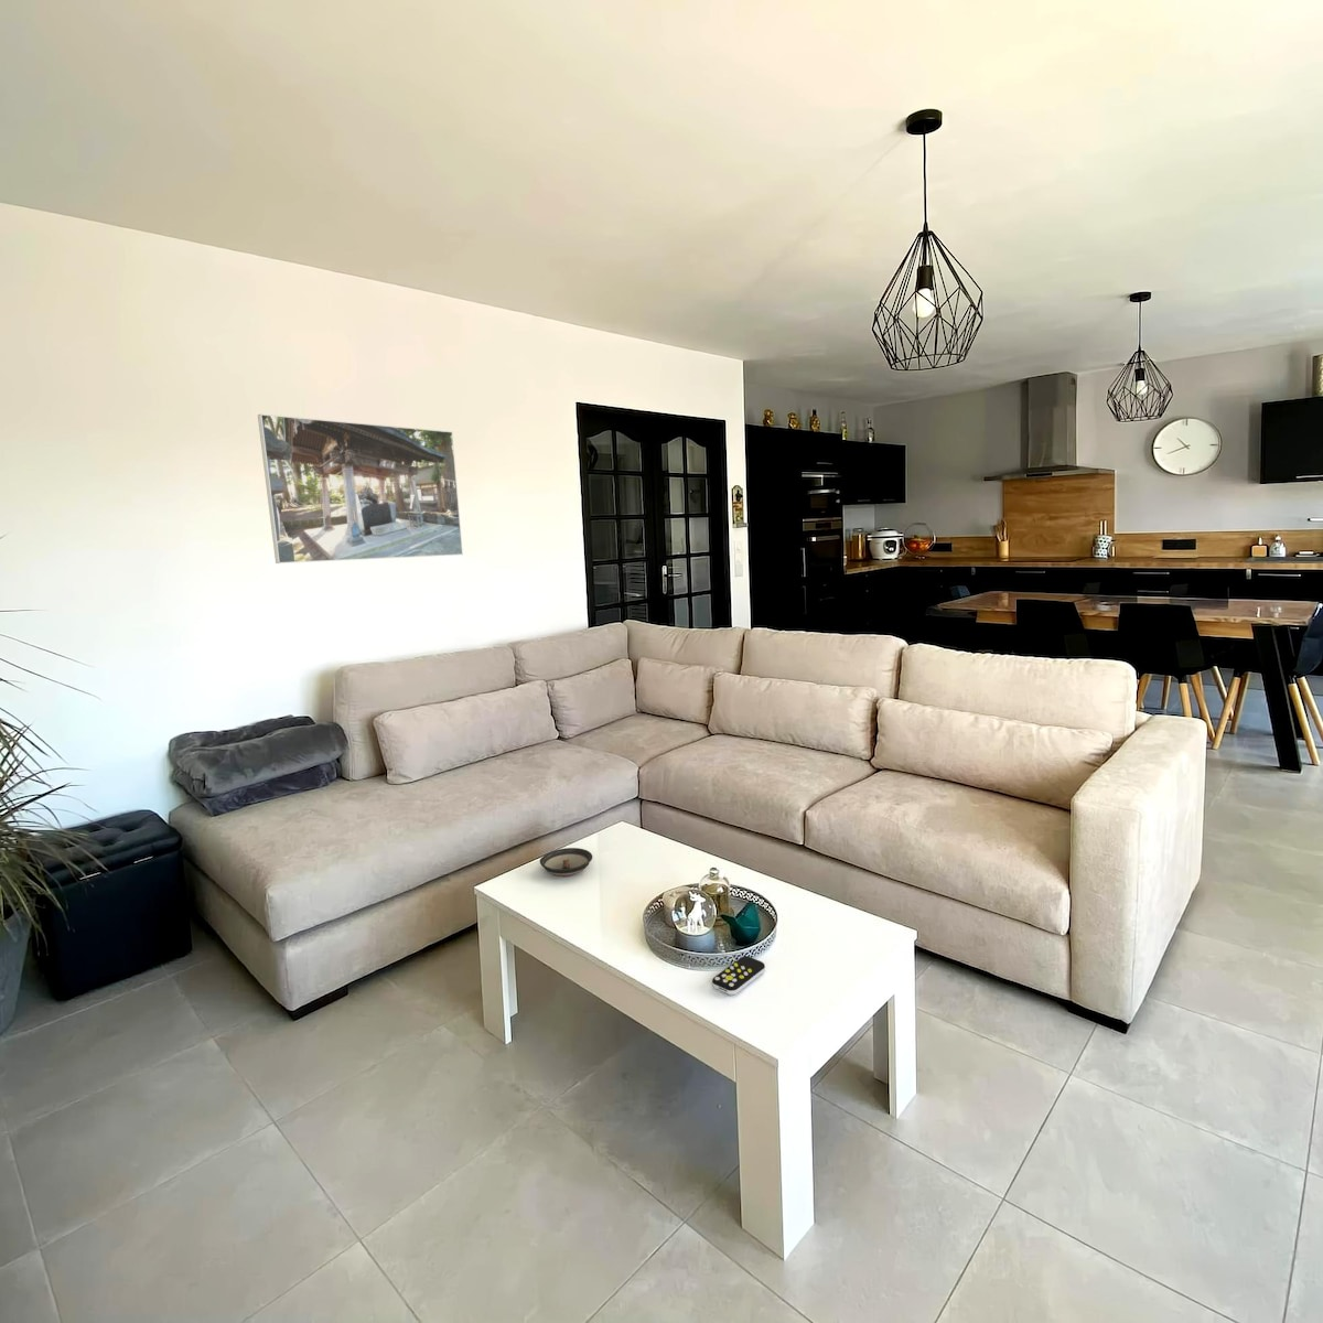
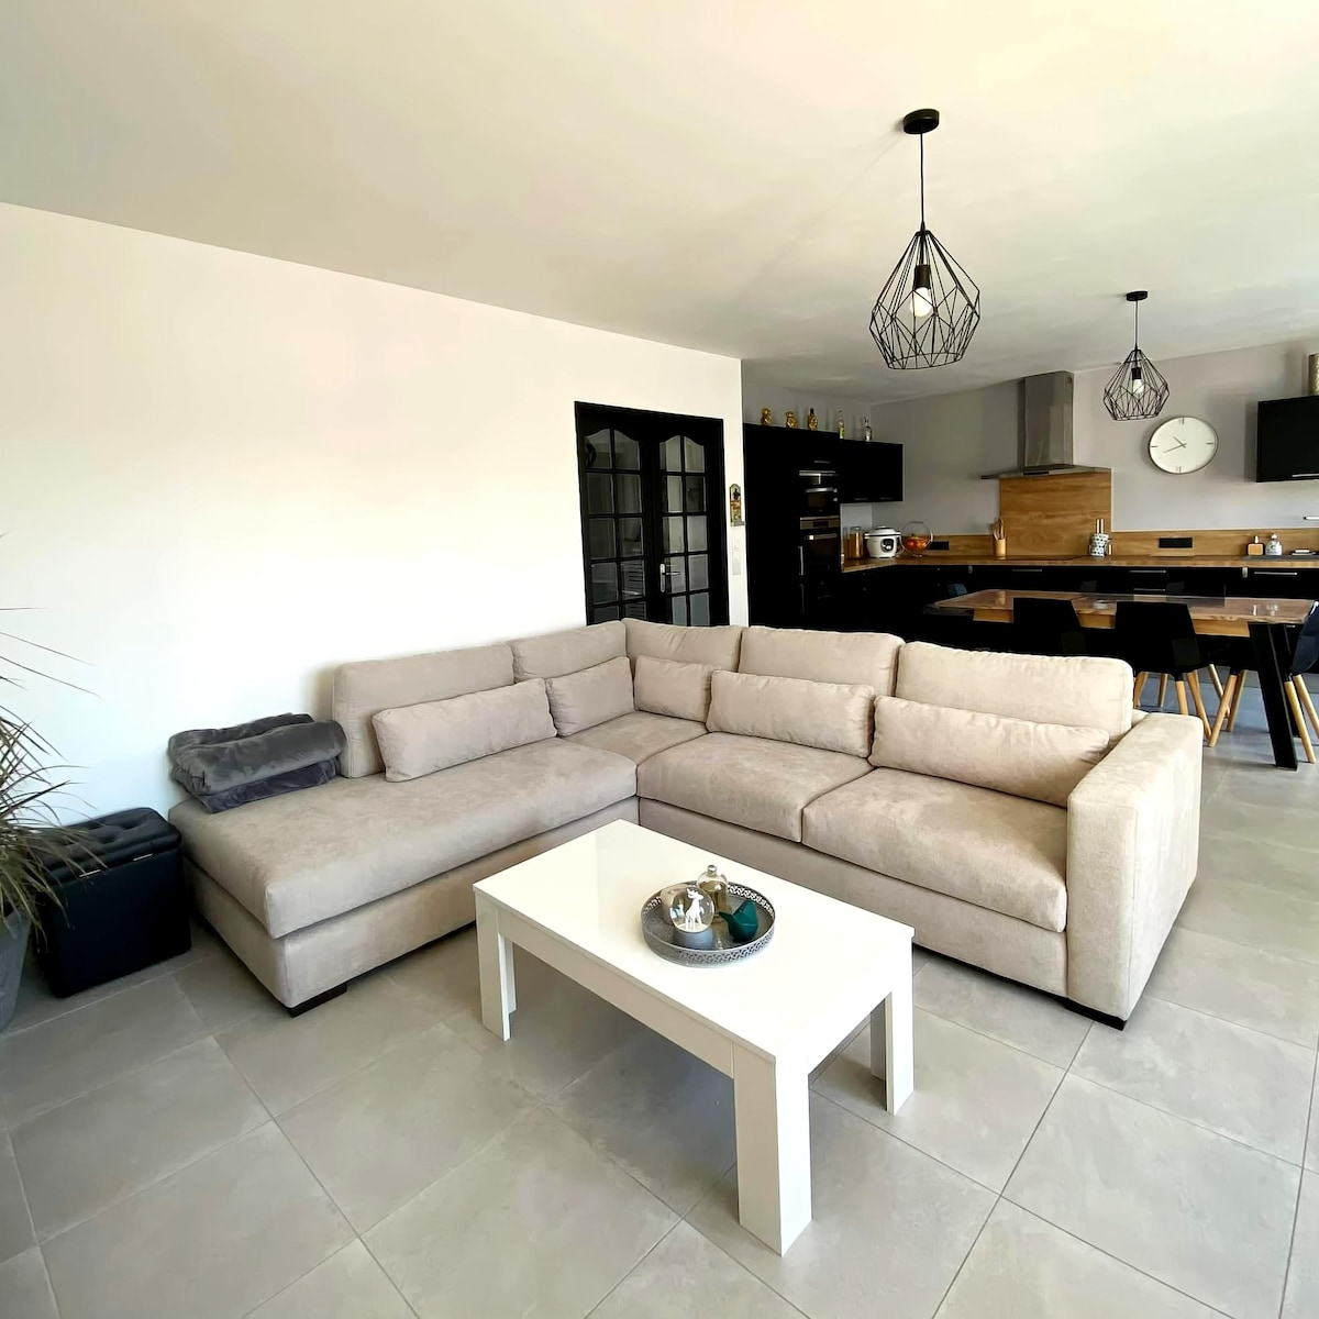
- remote control [711,955,766,996]
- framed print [257,413,464,565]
- saucer [539,847,594,876]
